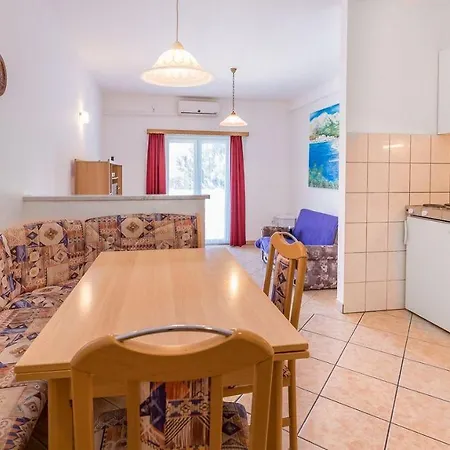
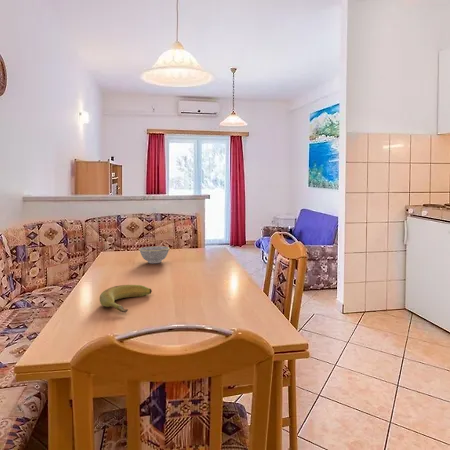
+ banana [99,284,153,314]
+ bowl [138,245,171,264]
